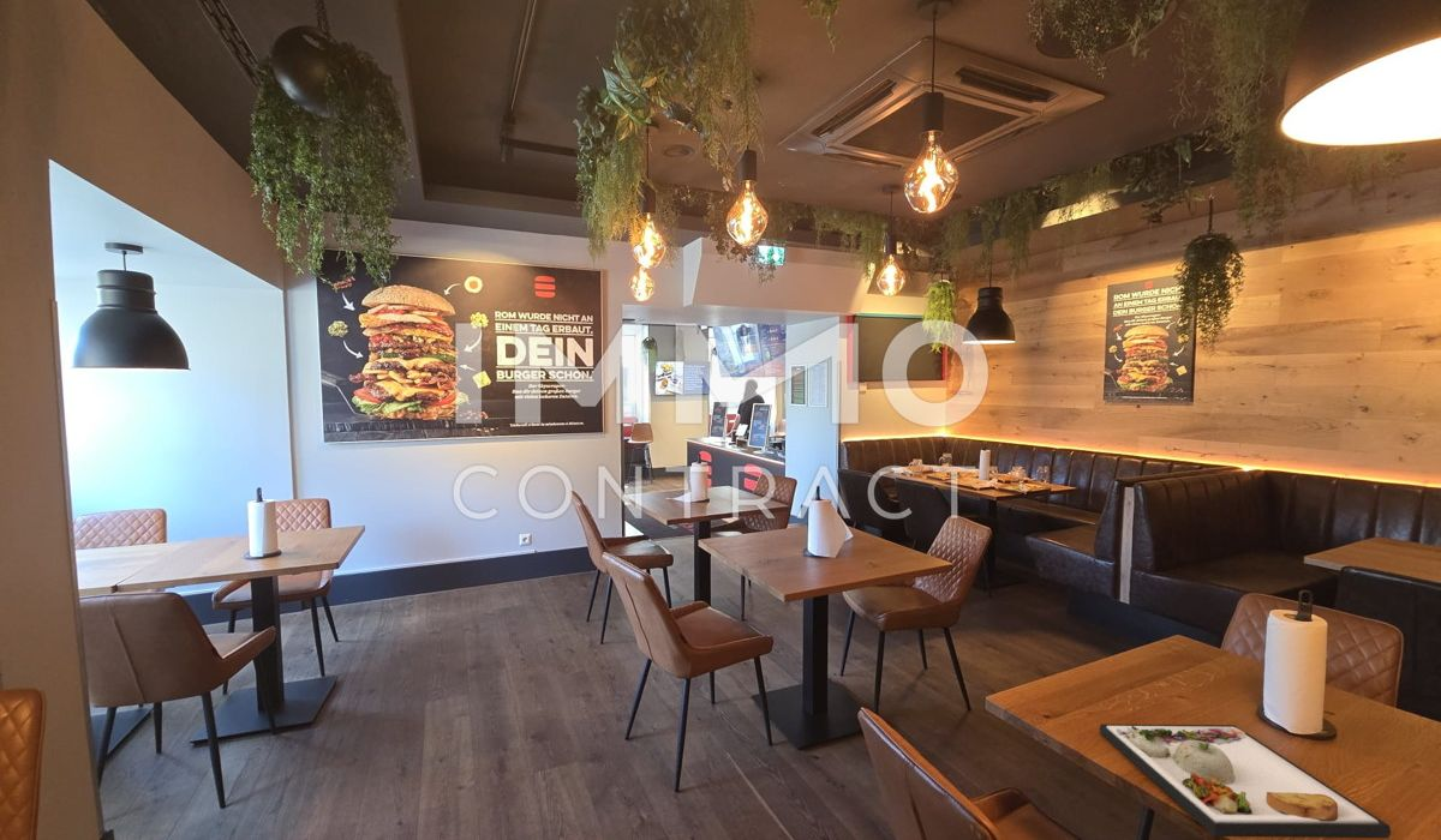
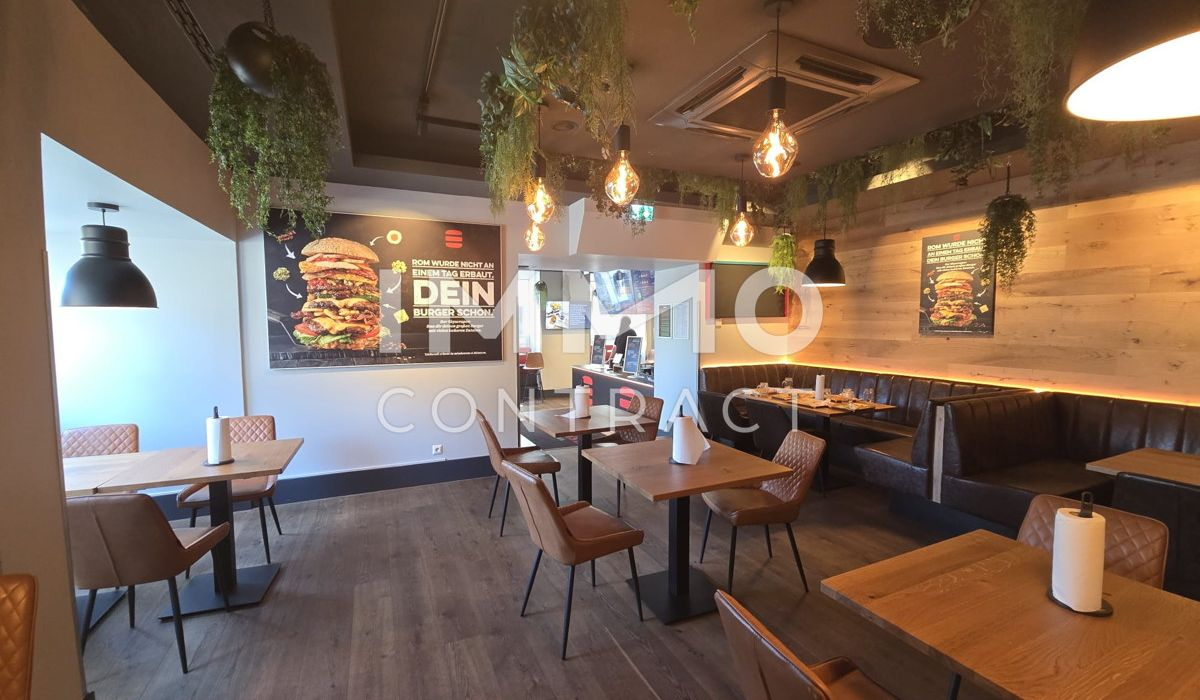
- dinner plate [1099,722,1392,839]
